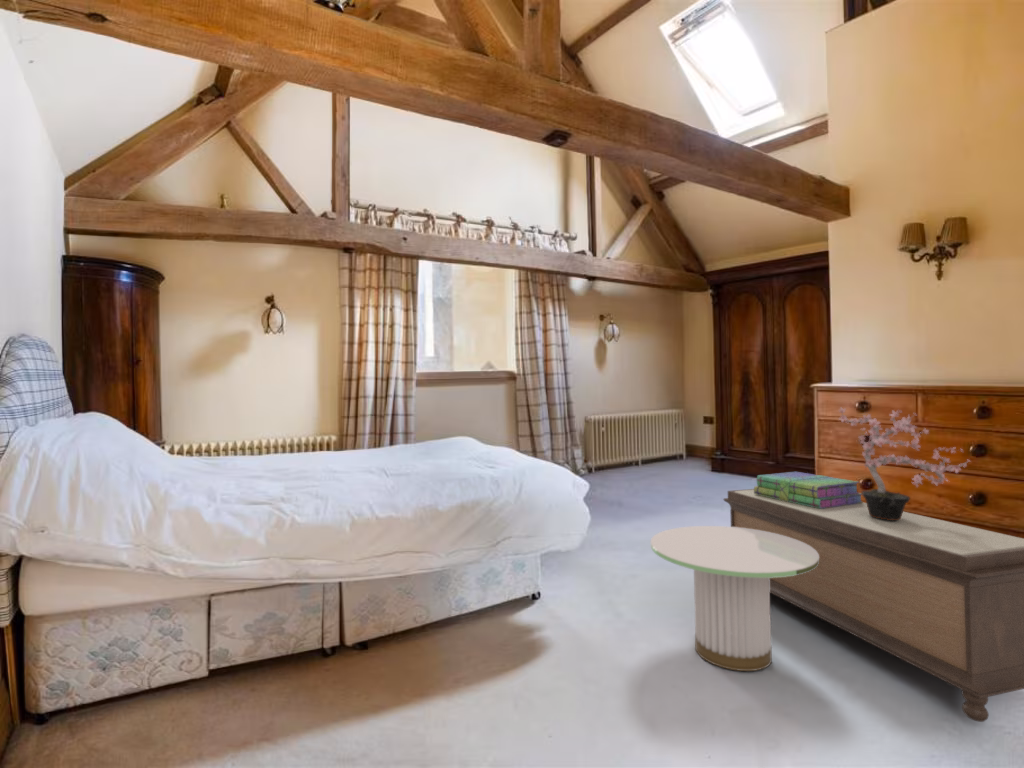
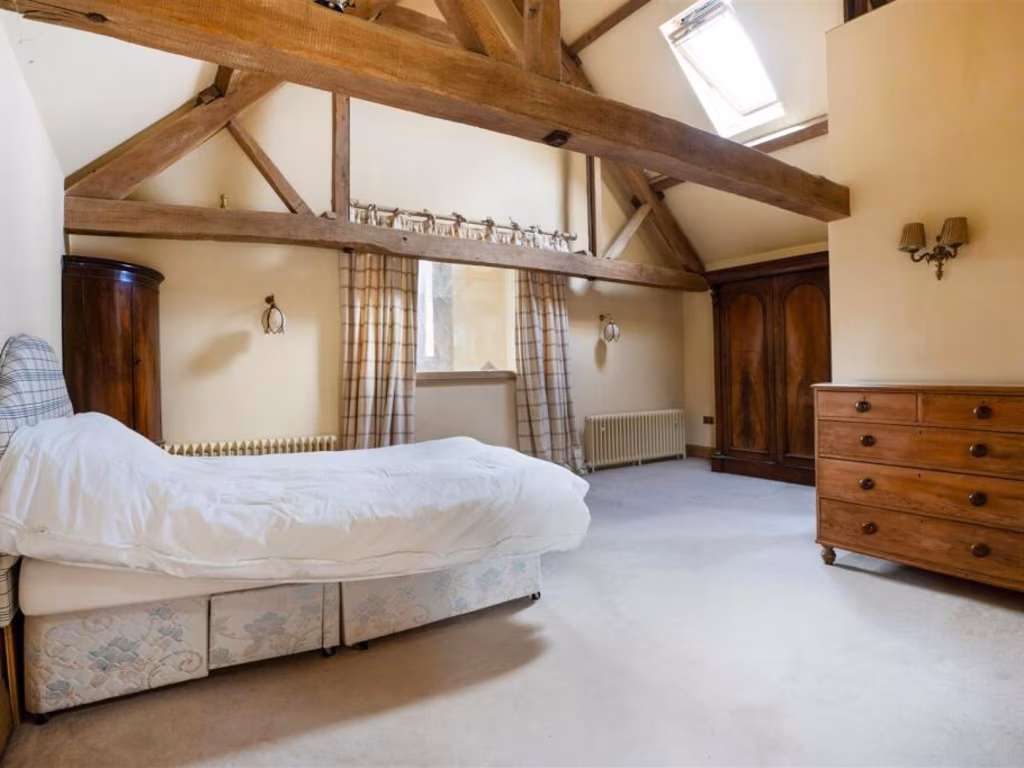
- side table [650,525,819,672]
- potted plant [837,407,972,520]
- stack of books [753,471,864,509]
- bench [723,488,1024,723]
